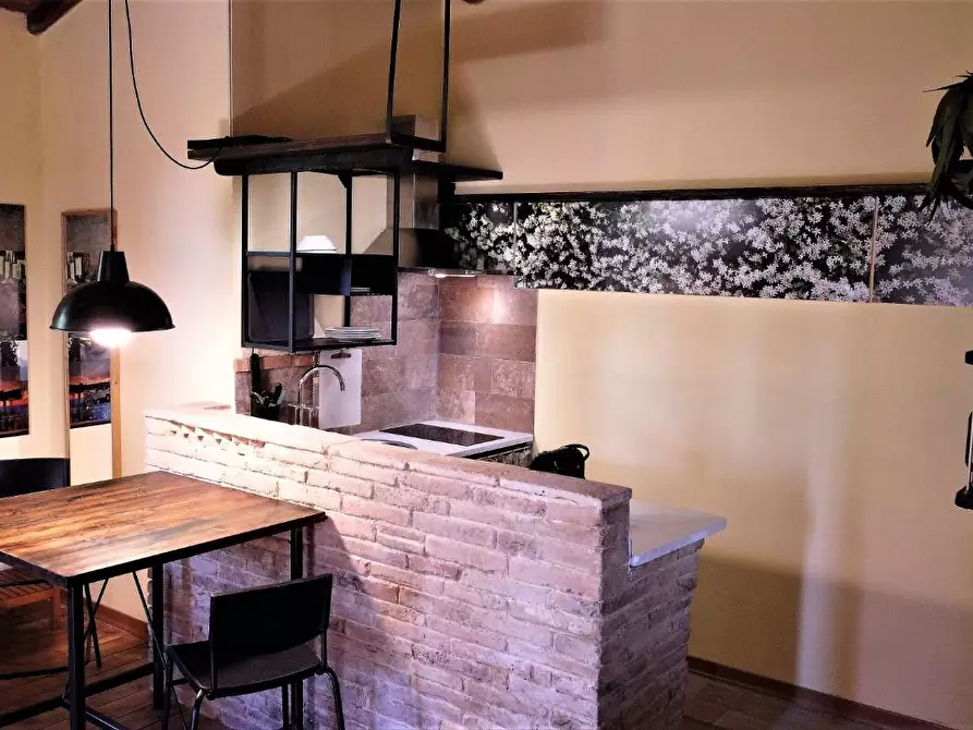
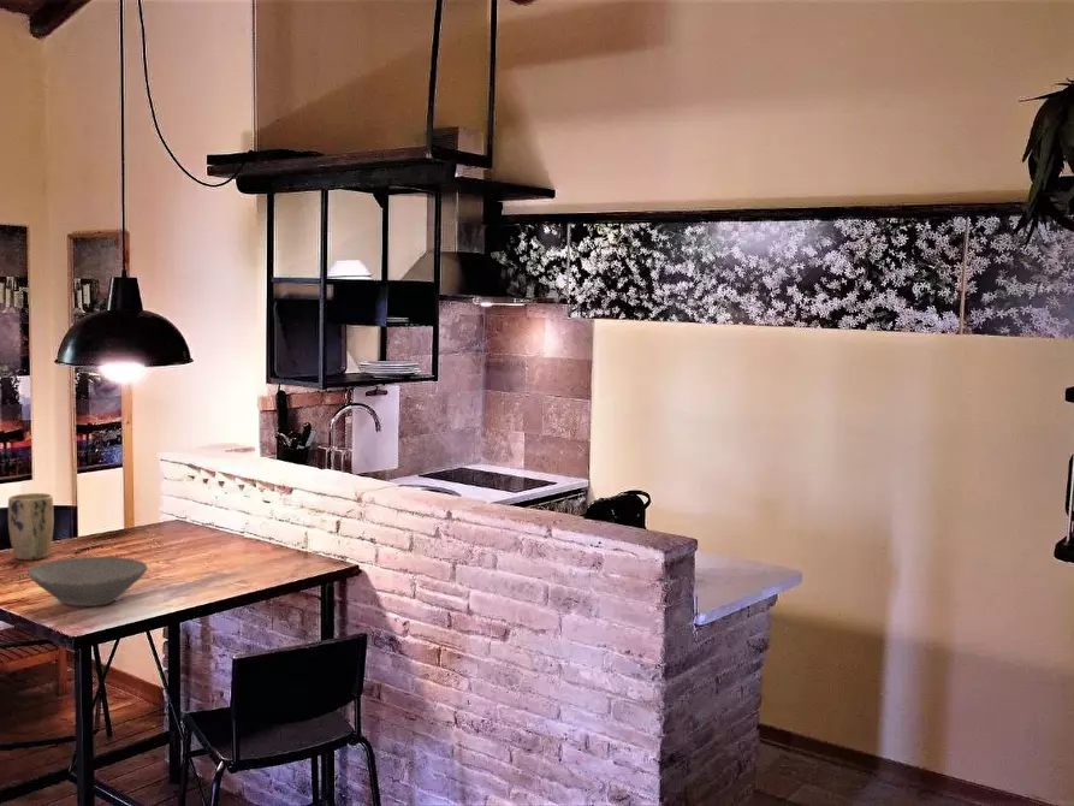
+ bowl [26,556,149,608]
+ plant pot [7,492,55,561]
